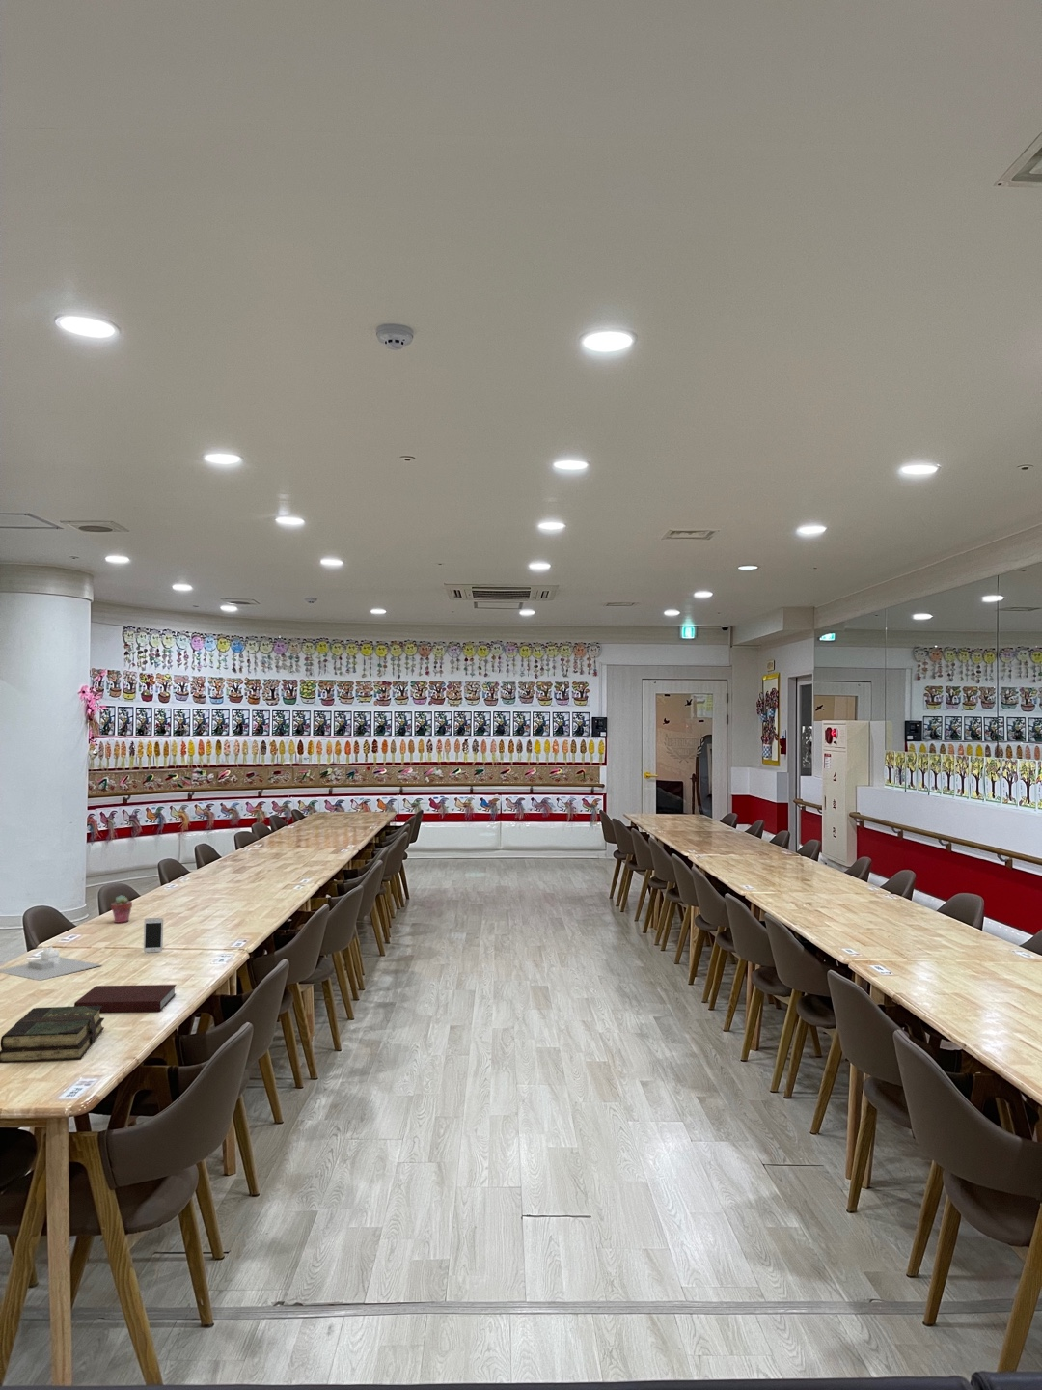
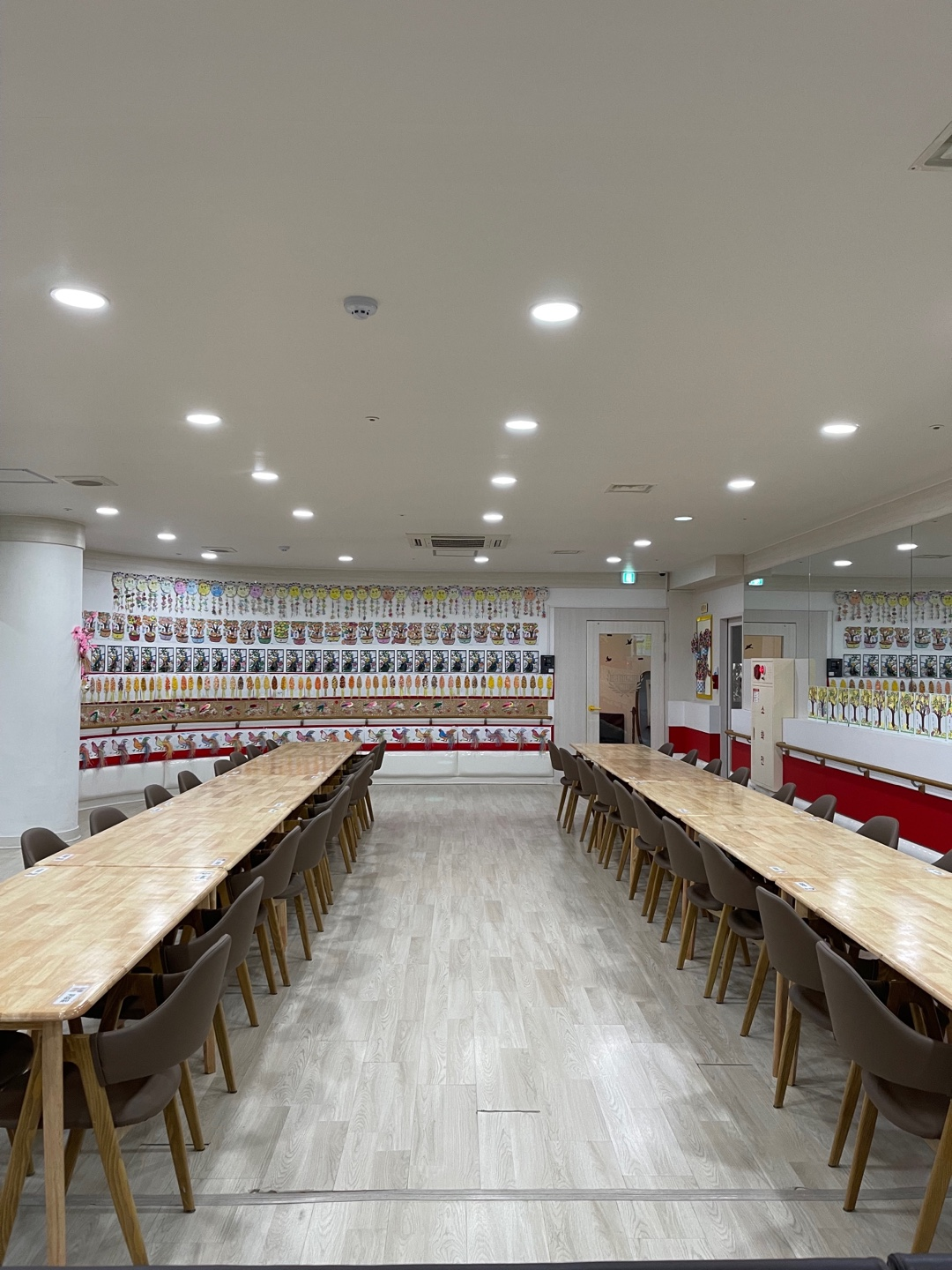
- potted succulent [109,894,134,924]
- book [0,1006,105,1064]
- tissue box [0,945,103,982]
- smartphone [142,917,164,952]
- notebook [73,984,177,1013]
